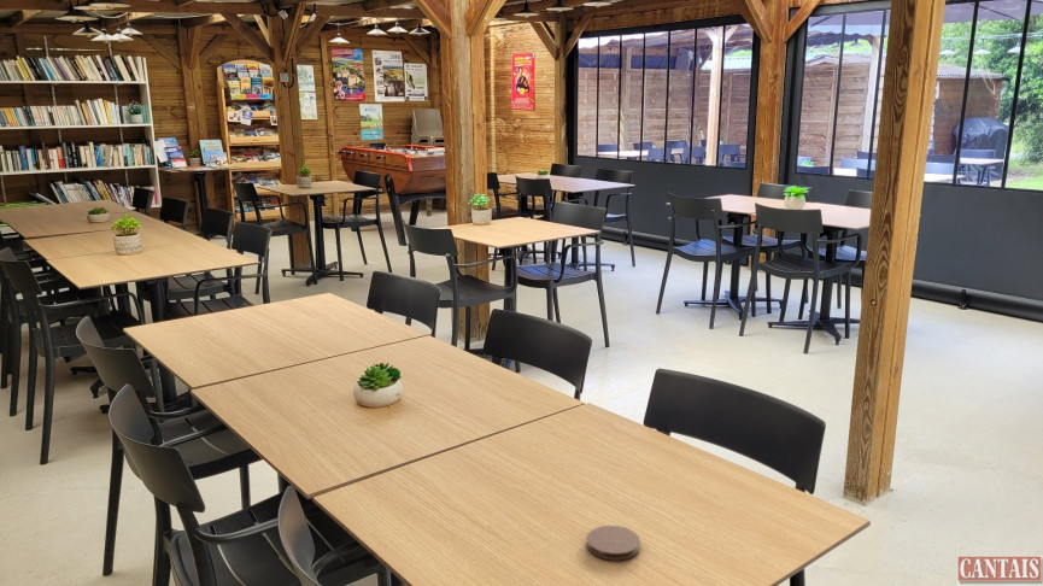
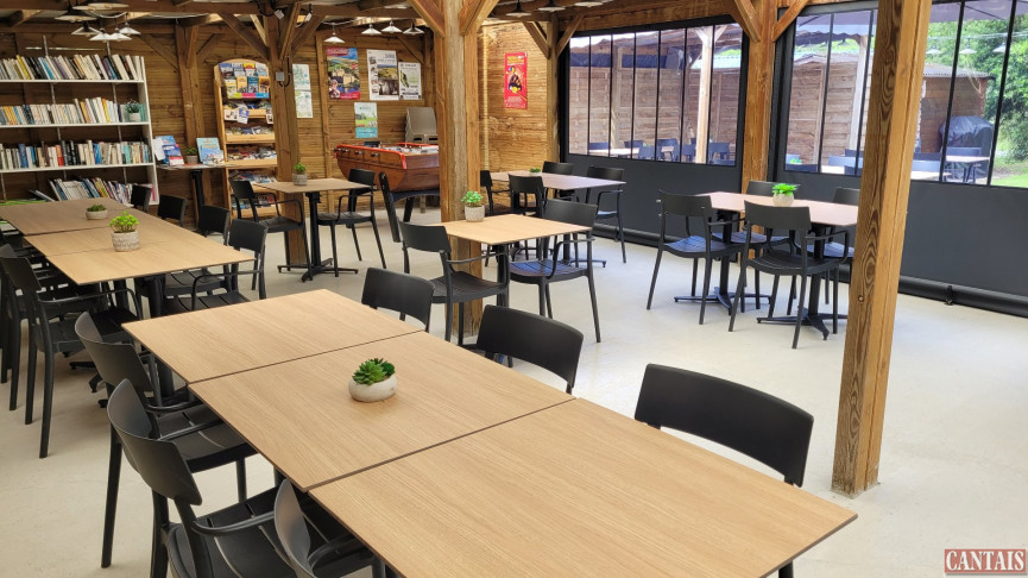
- coaster [586,525,641,562]
